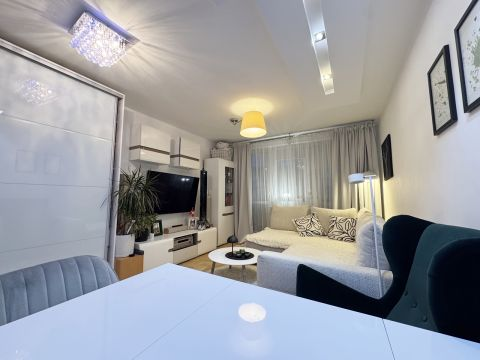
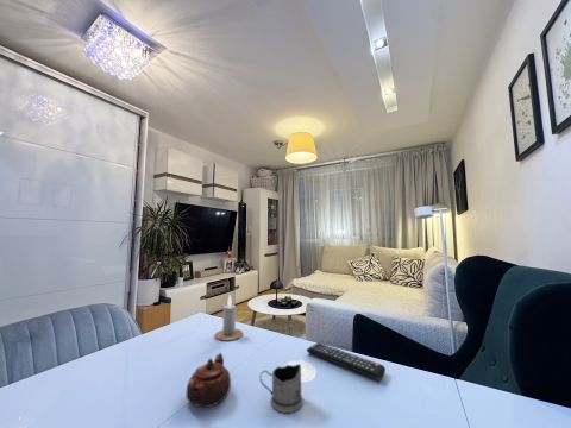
+ tea glass holder [258,363,305,414]
+ remote control [306,341,387,382]
+ candle [214,294,244,341]
+ teapot [186,352,232,408]
